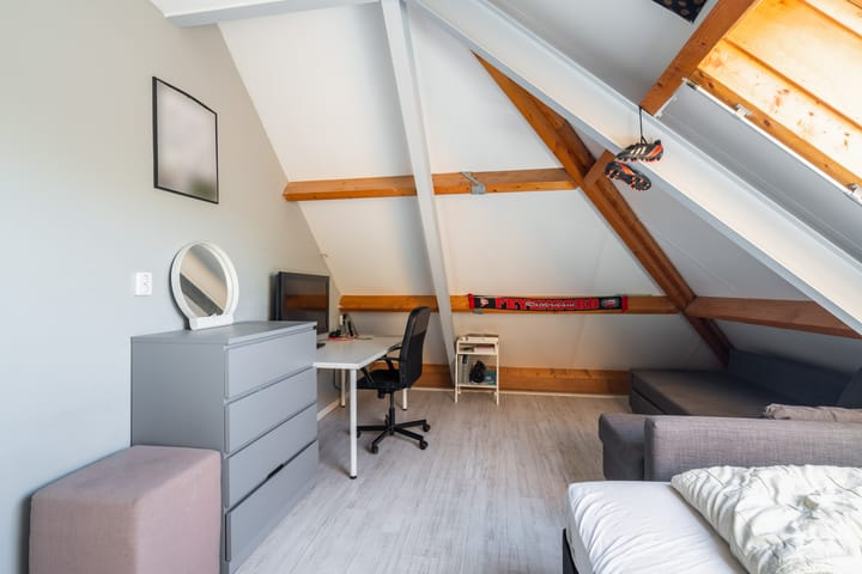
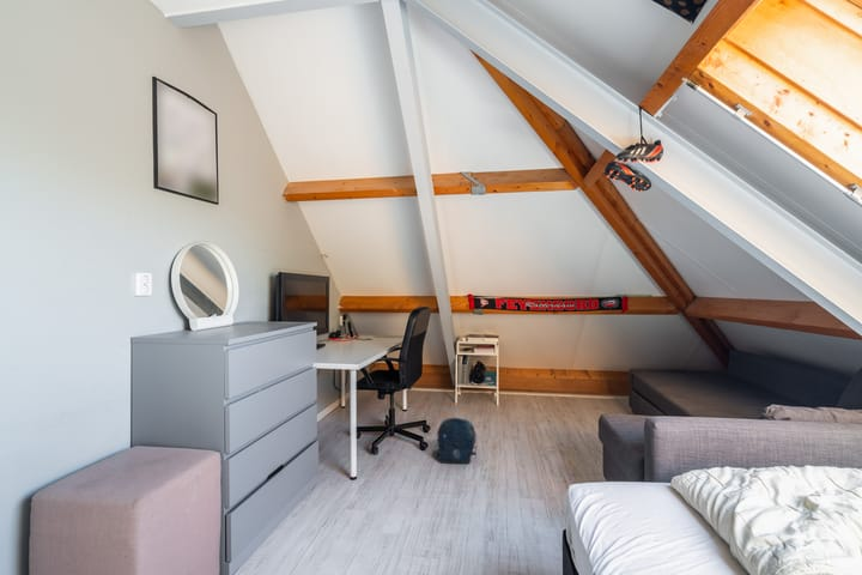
+ backpack [431,417,478,465]
